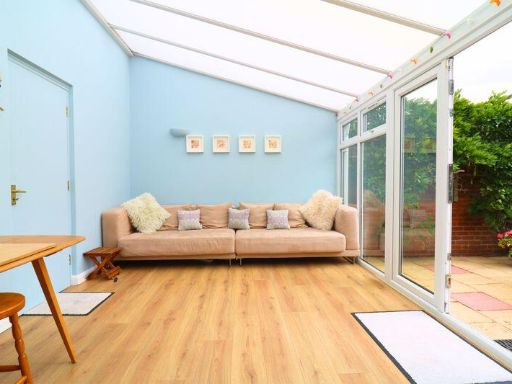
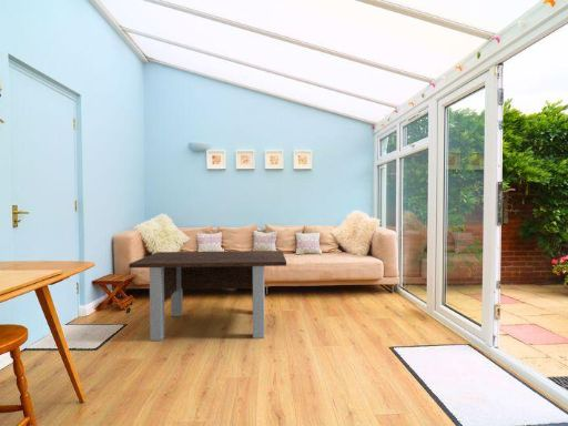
+ coffee table [128,250,287,342]
